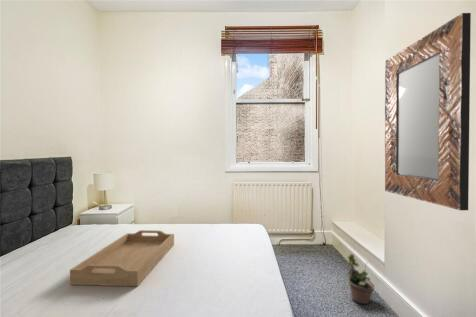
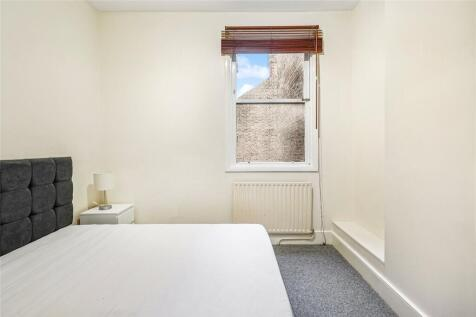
- serving tray [69,229,175,287]
- potted plant [345,253,376,305]
- home mirror [384,12,472,211]
